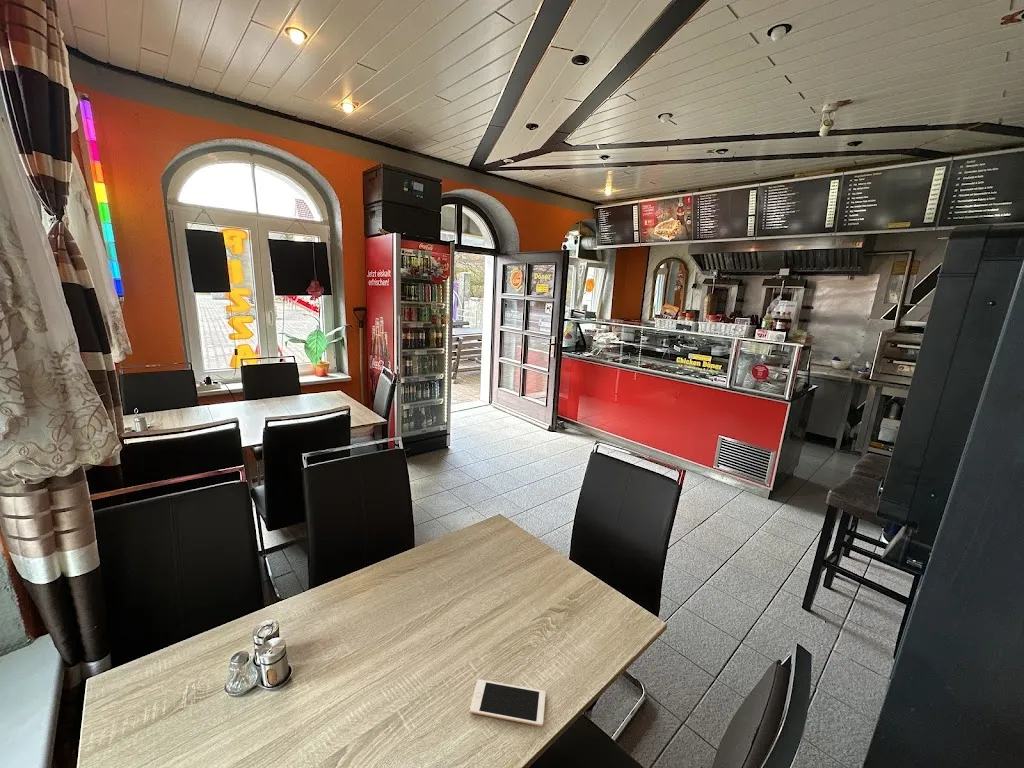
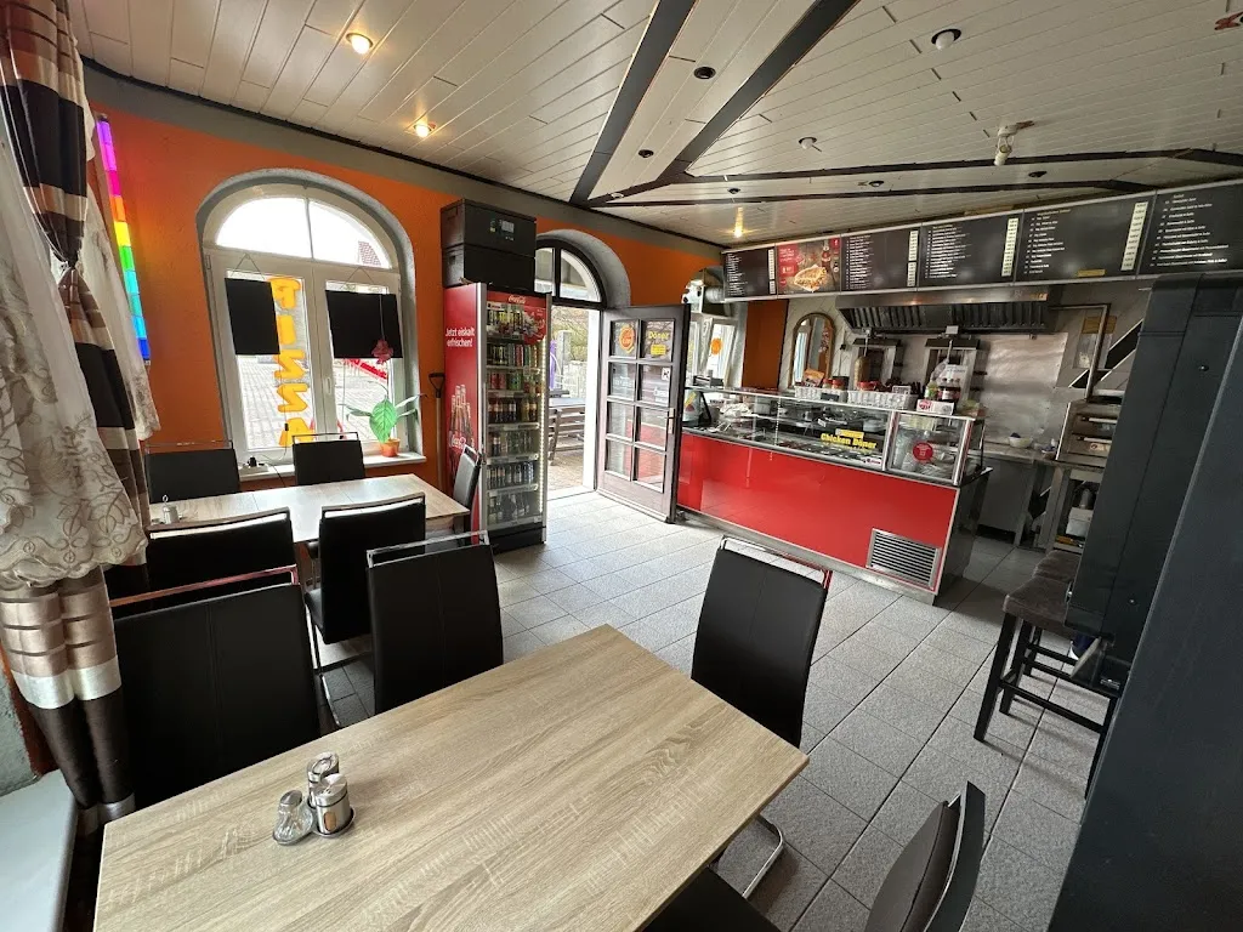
- cell phone [469,679,547,727]
